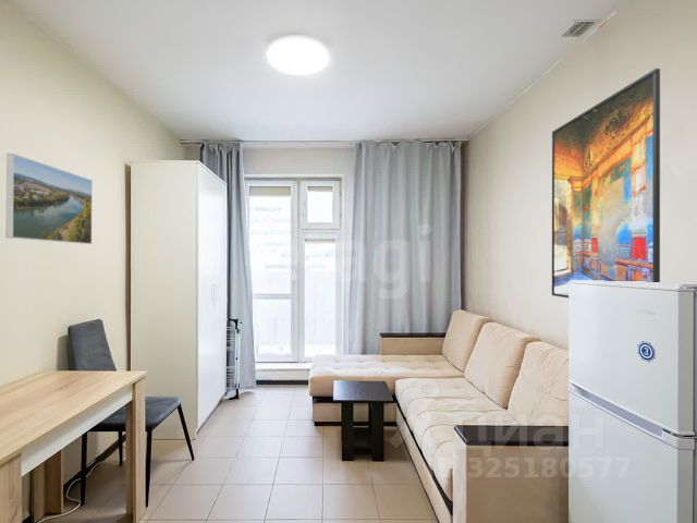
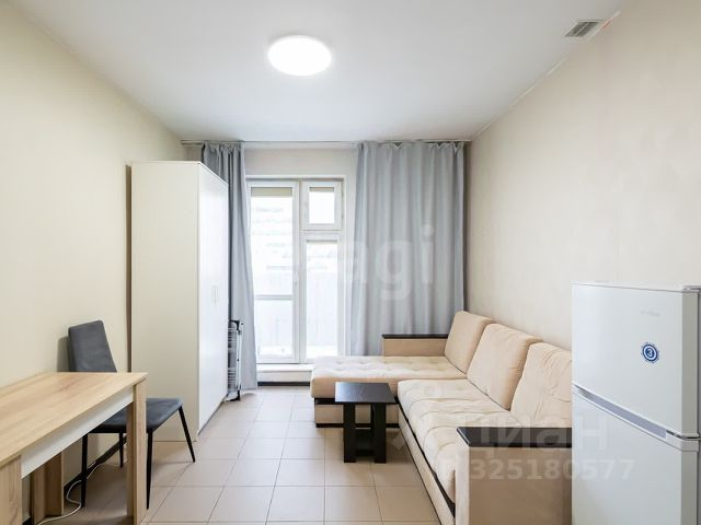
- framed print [5,153,94,245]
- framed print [551,68,661,299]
